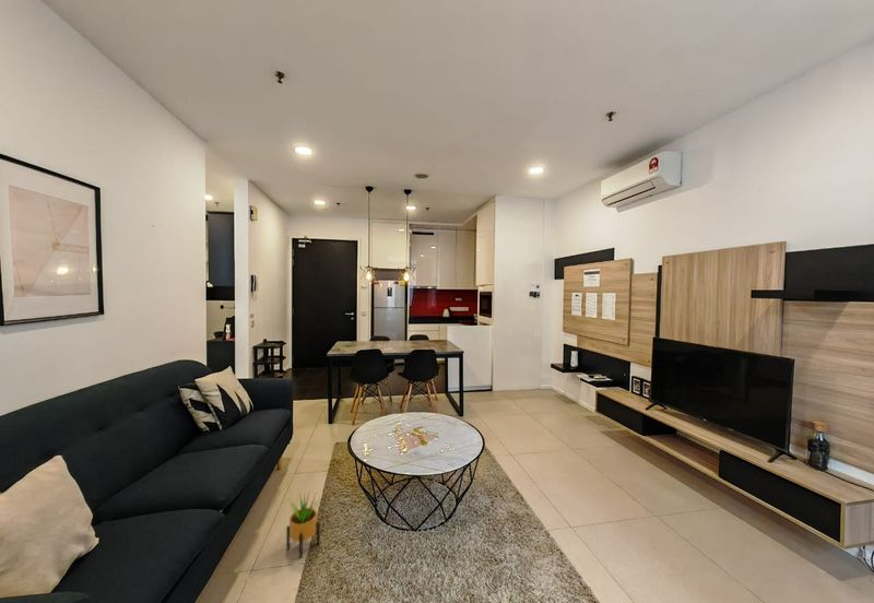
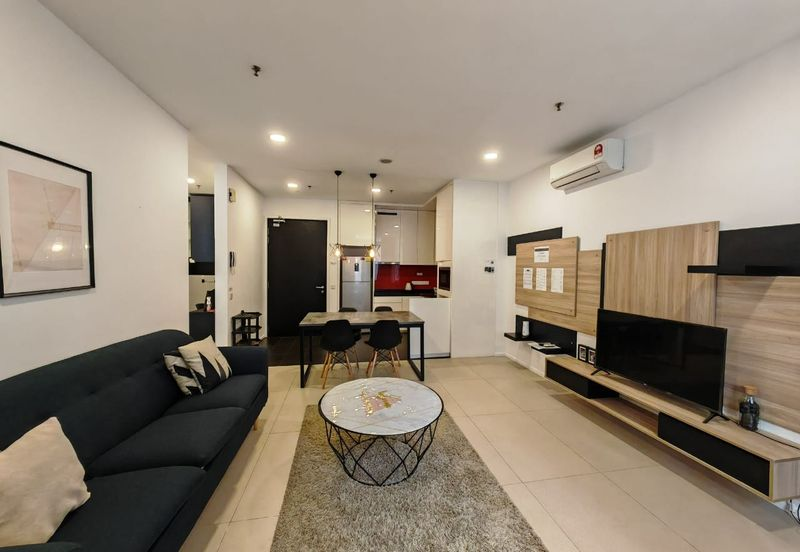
- potted plant [285,487,321,559]
